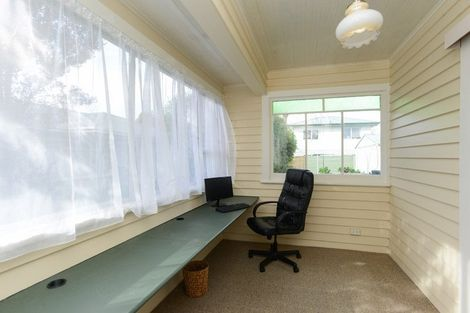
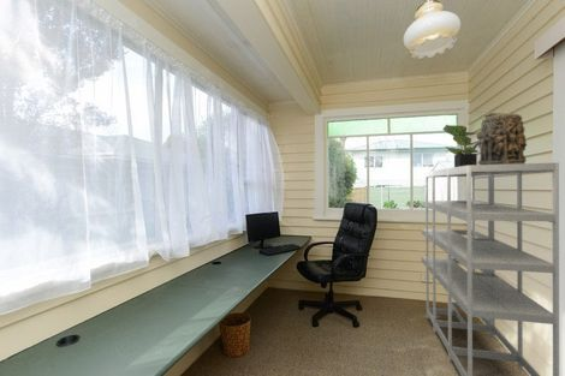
+ shelving unit [420,161,560,376]
+ decorative urn [475,112,528,165]
+ potted plant [442,124,480,167]
